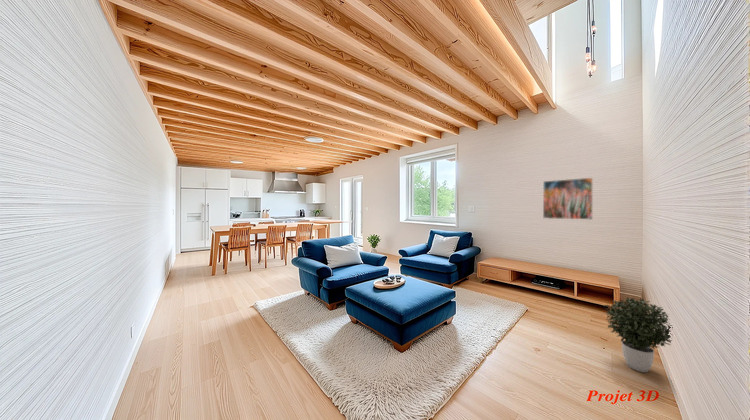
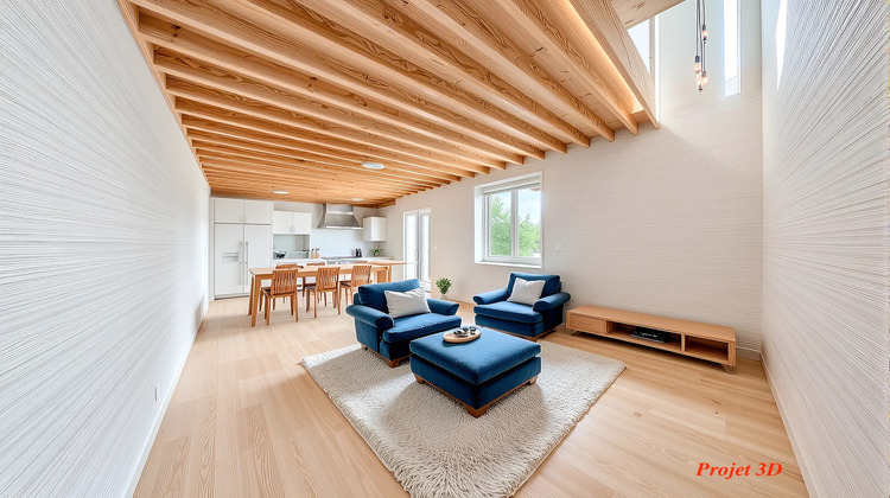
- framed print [542,177,594,221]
- potted plant [604,296,672,373]
